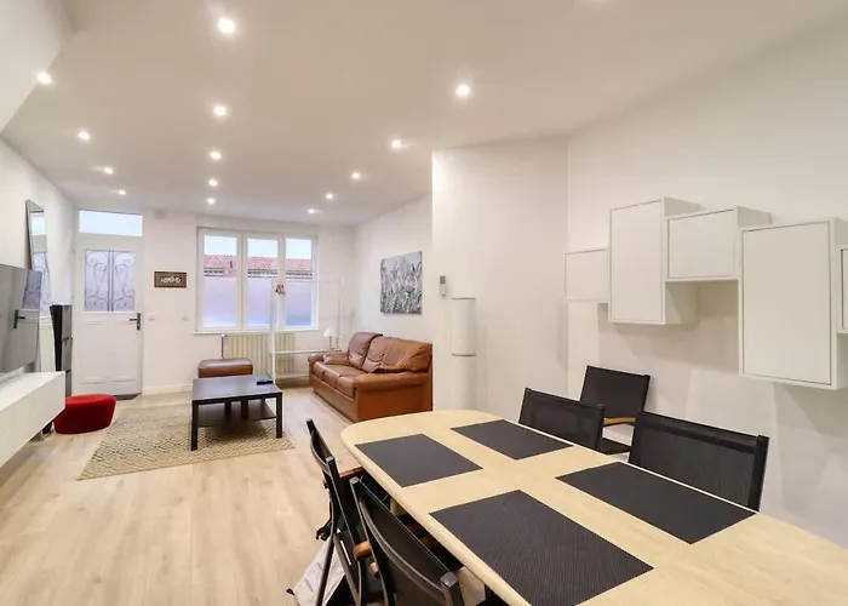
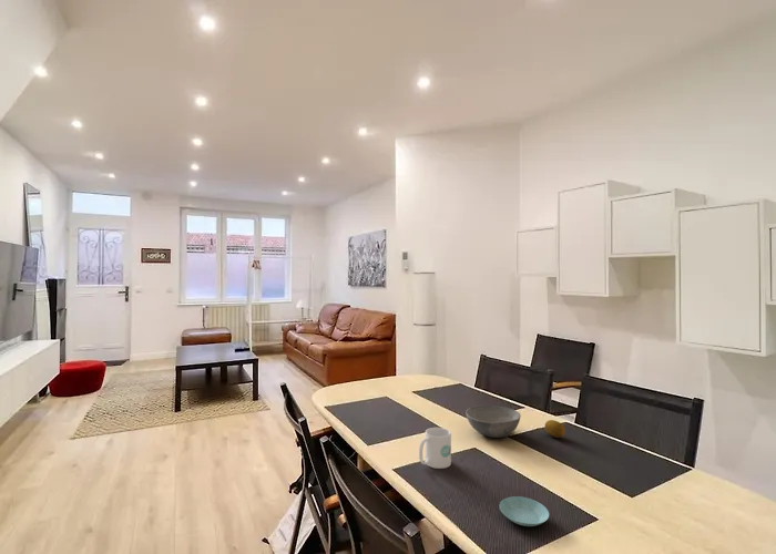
+ bowl [464,404,522,439]
+ mug [418,427,452,470]
+ fruit [543,419,566,439]
+ saucer [499,495,550,527]
